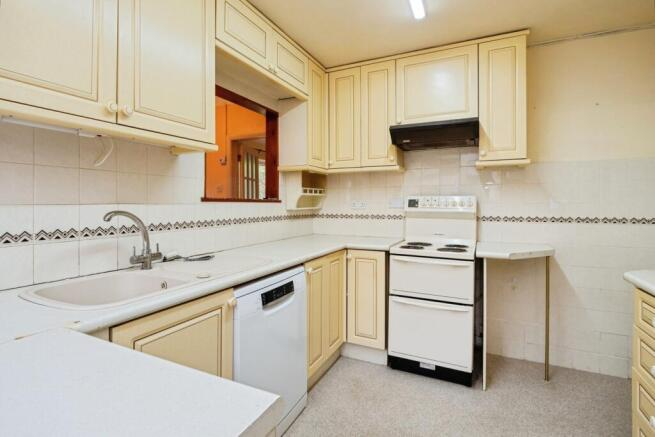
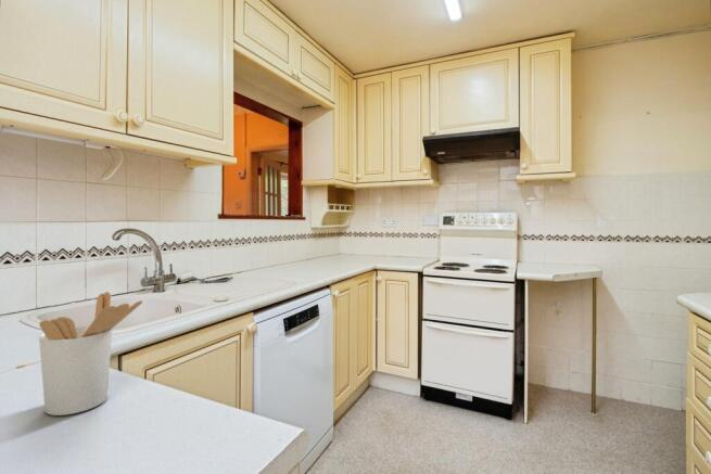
+ utensil holder [38,291,143,417]
